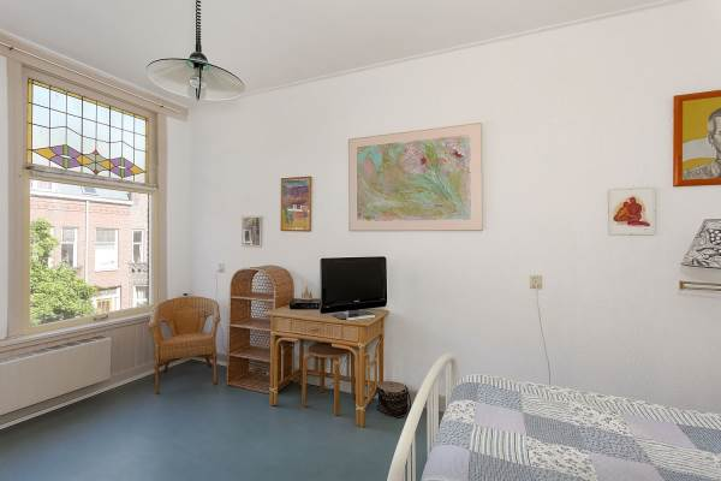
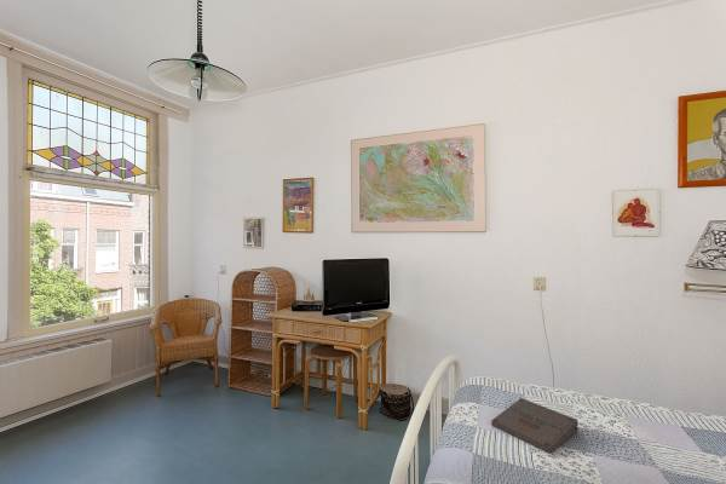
+ pizza box [490,397,580,455]
